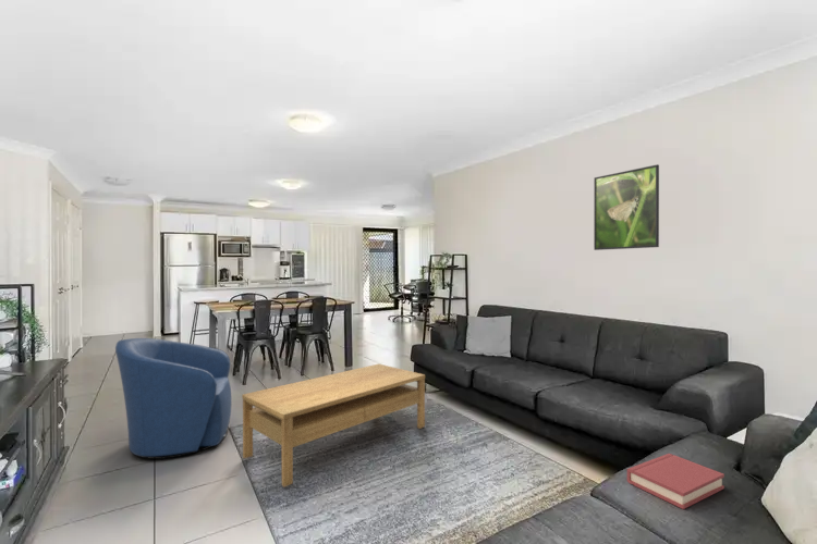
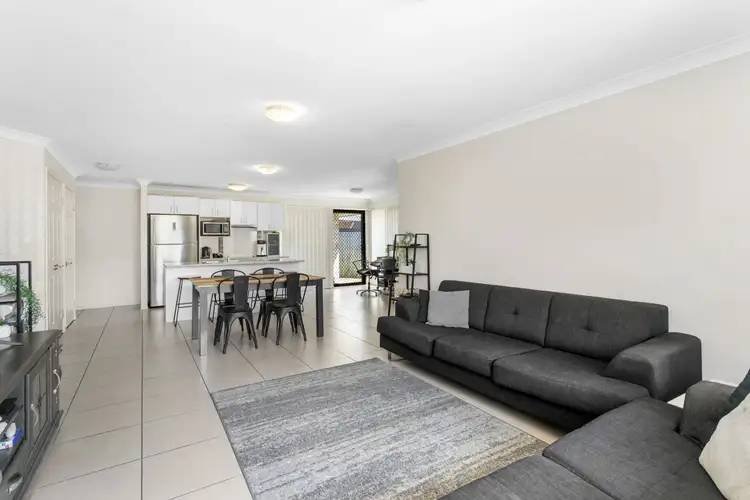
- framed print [593,163,660,251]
- hardback book [626,453,725,510]
- coffee table [241,362,426,487]
- armchair [114,337,232,460]
